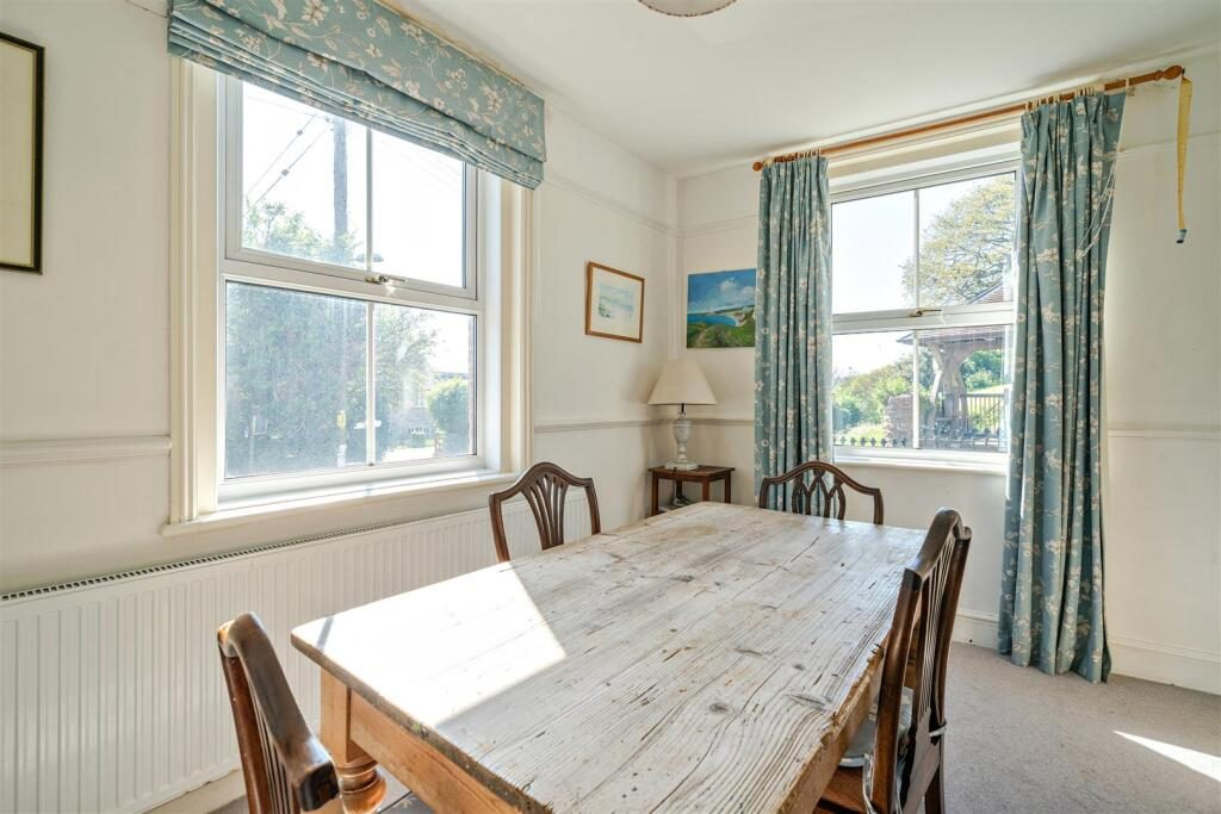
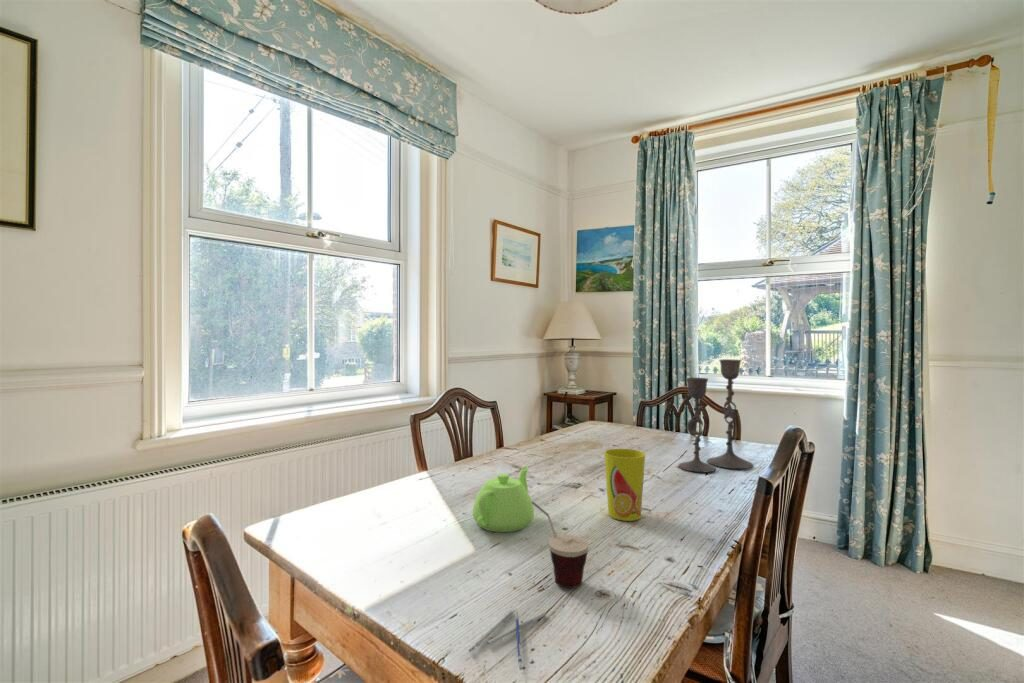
+ pen [468,608,548,671]
+ teapot [472,465,535,533]
+ candlestick [677,358,754,473]
+ cup [603,448,646,522]
+ cup [532,500,590,589]
